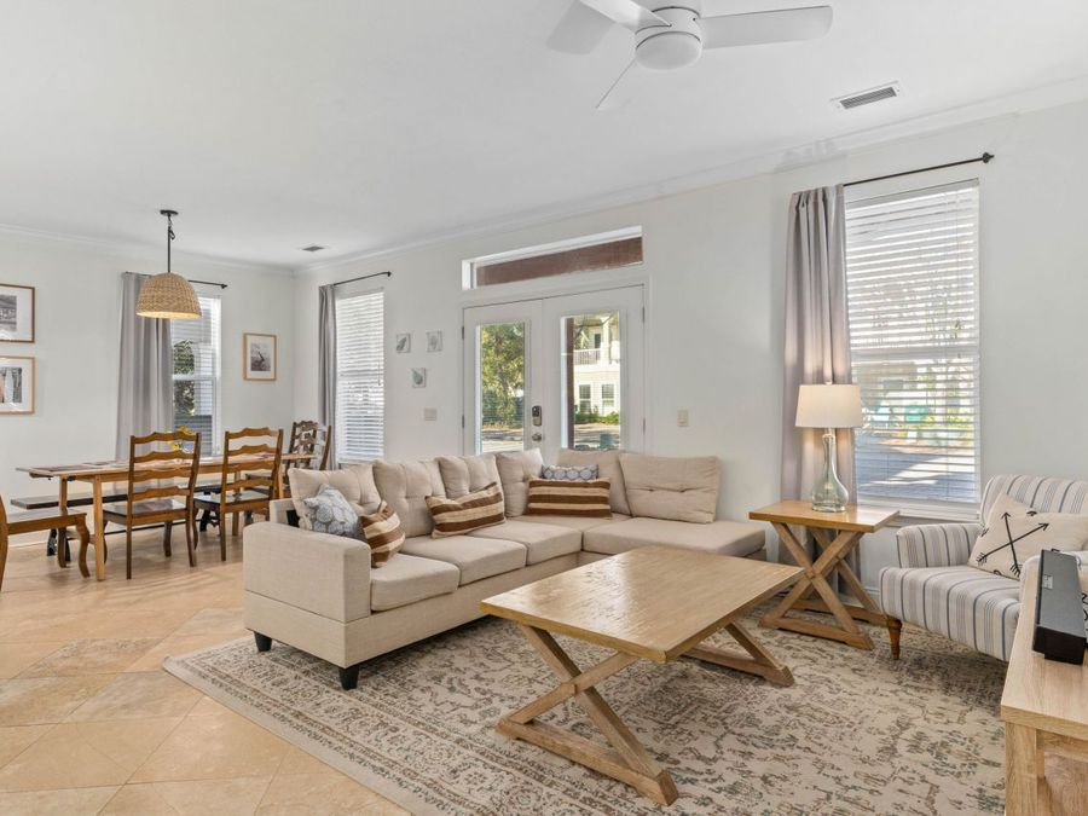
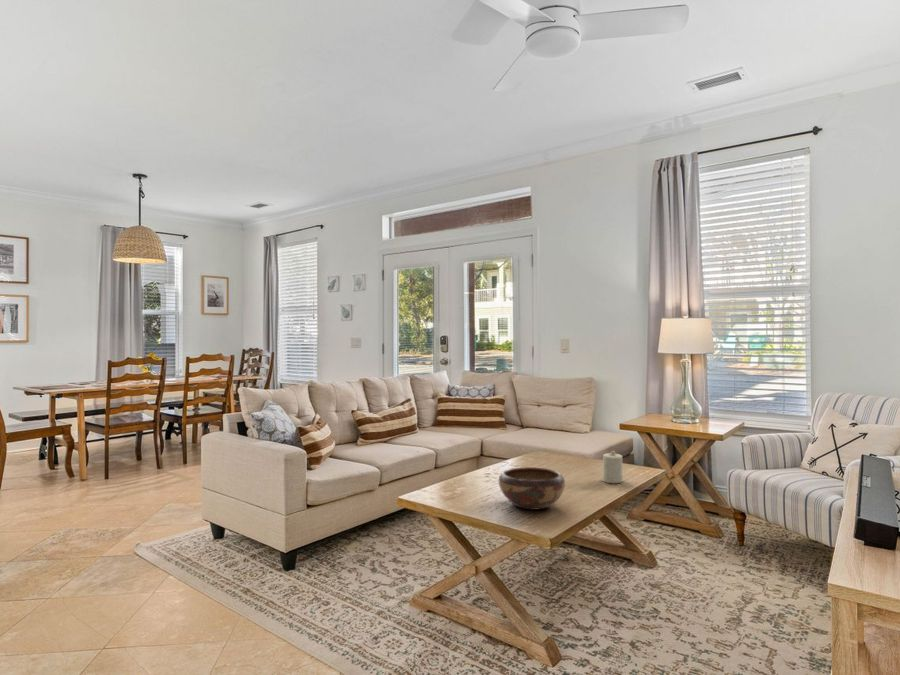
+ decorative bowl [498,466,566,511]
+ candle [601,450,624,484]
